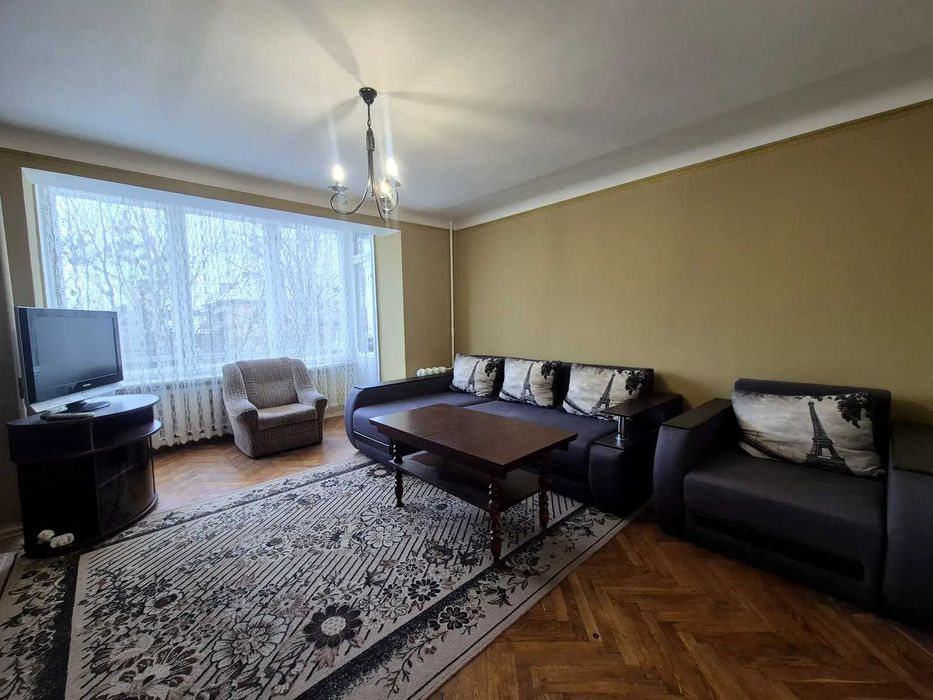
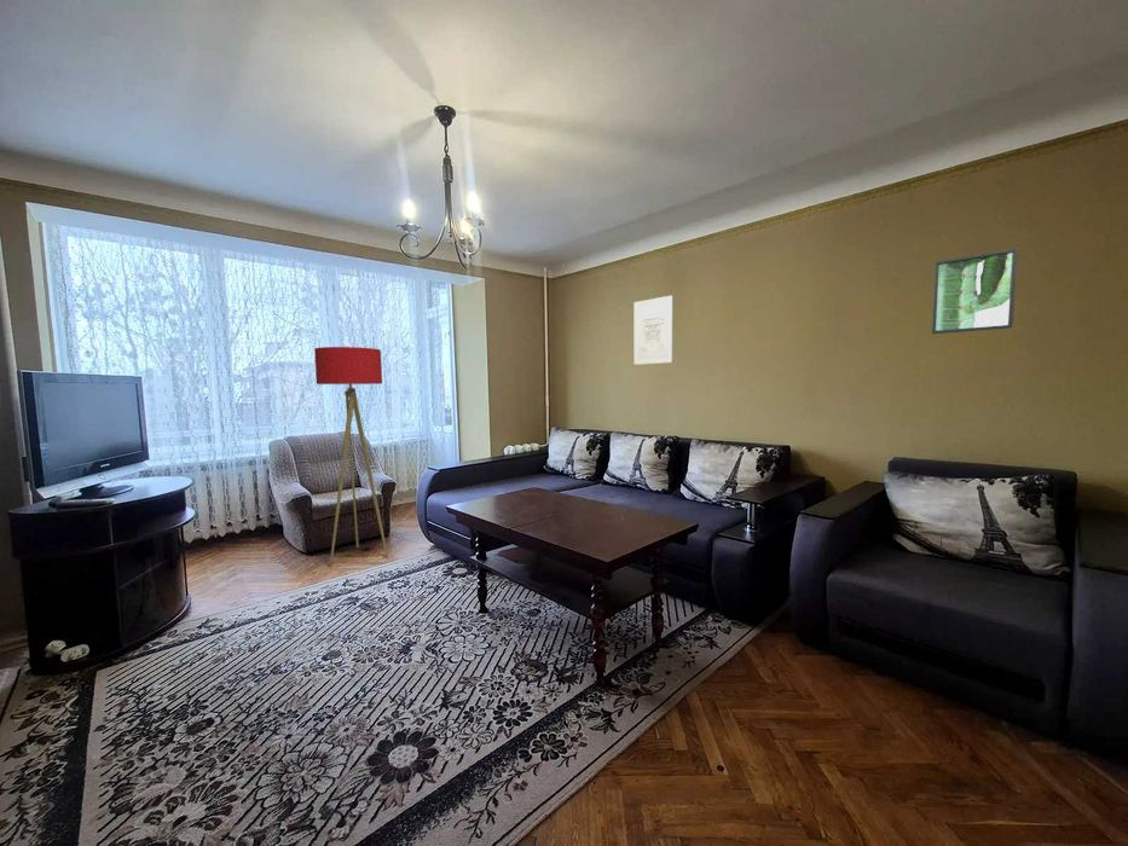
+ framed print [931,248,1019,335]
+ floor lamp [313,346,389,568]
+ wall art [632,294,673,366]
